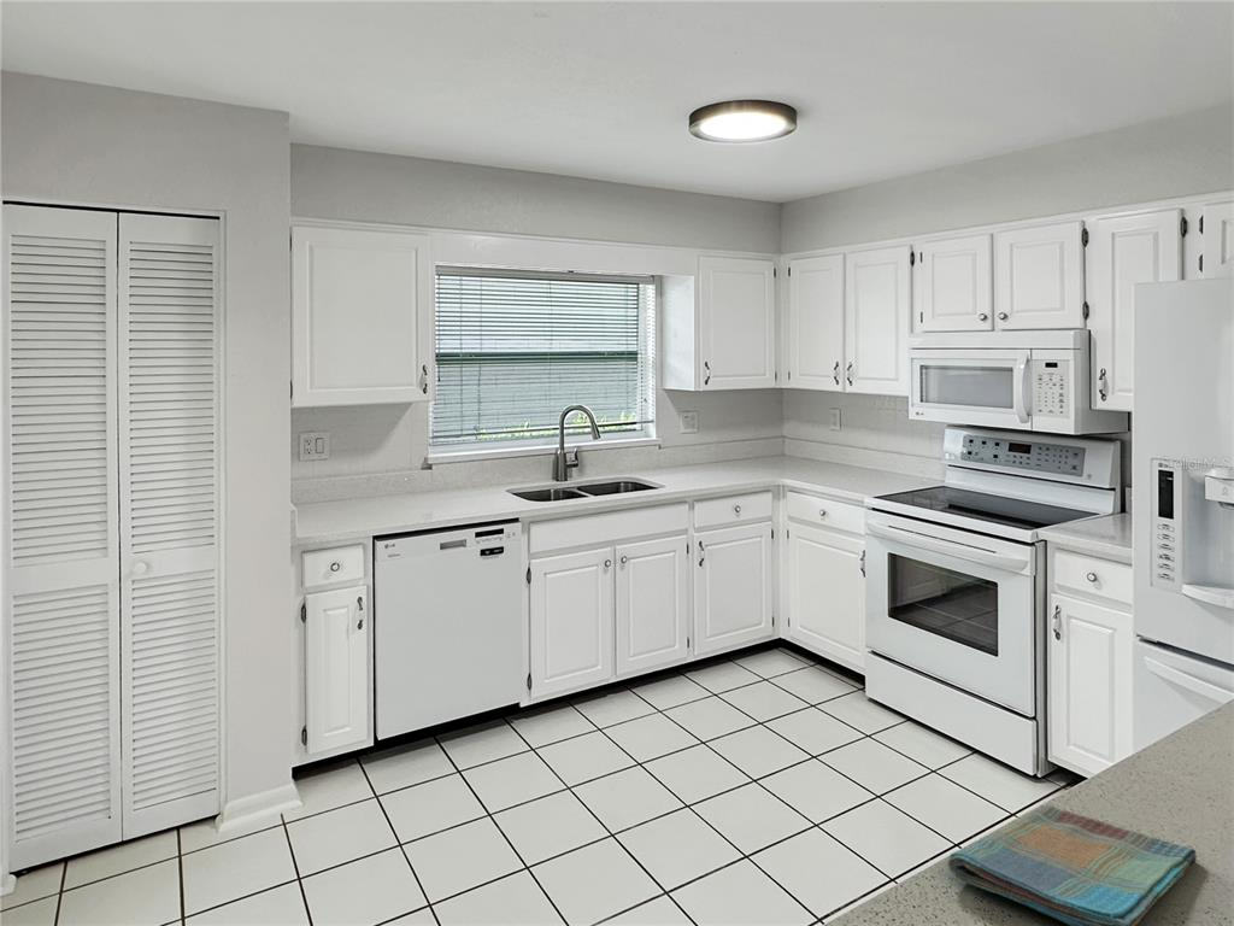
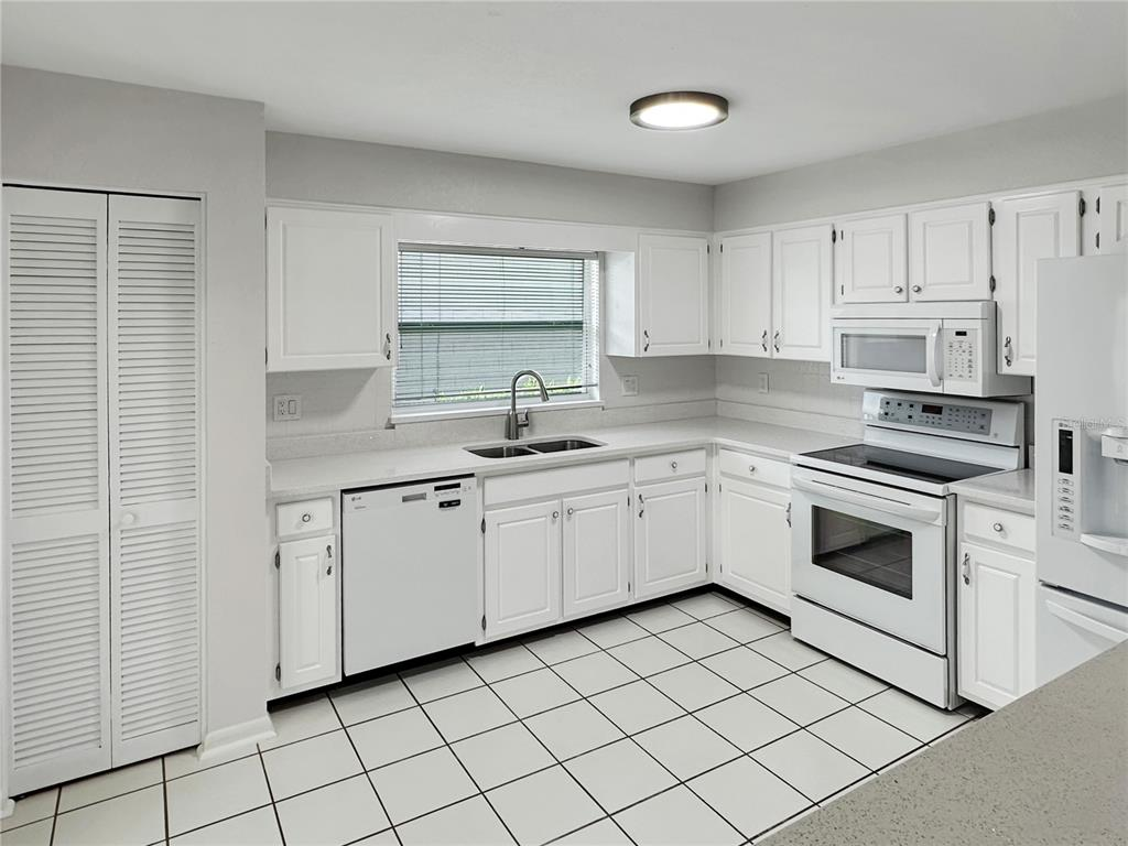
- dish towel [947,804,1198,926]
